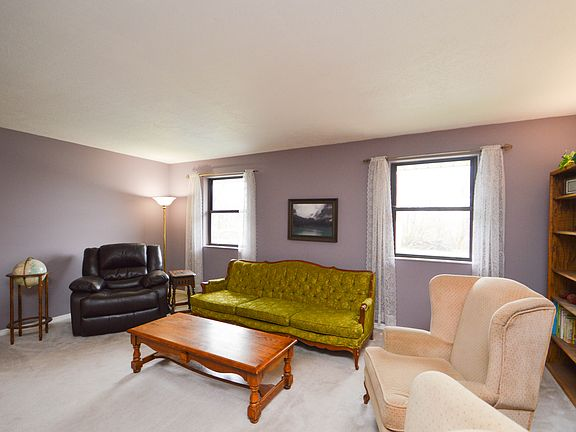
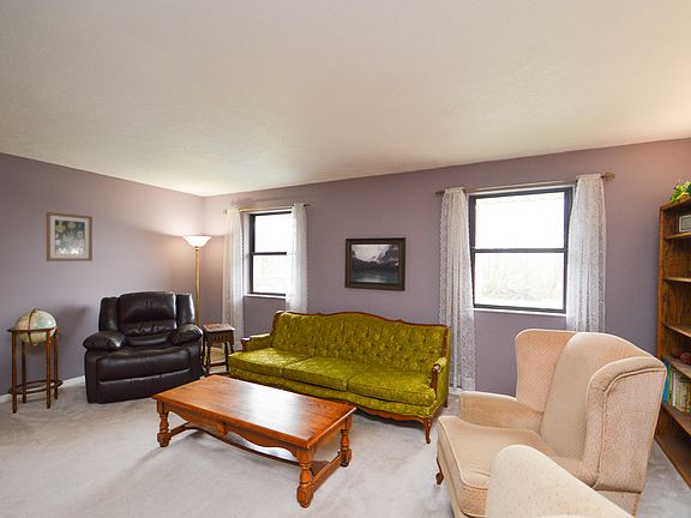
+ wall art [46,211,94,263]
